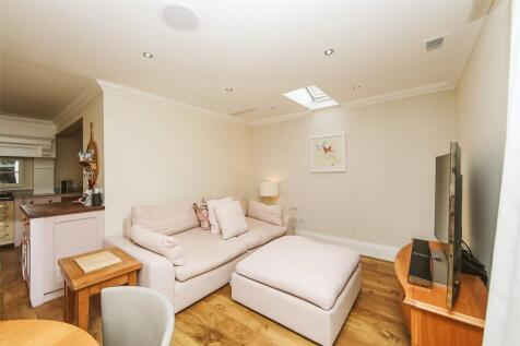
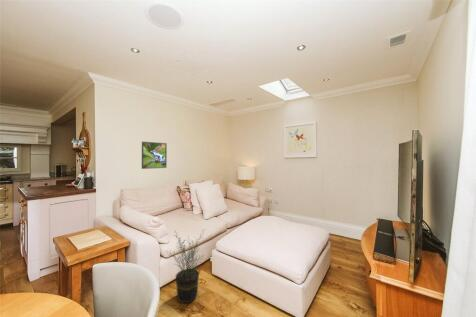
+ potted plant [164,228,207,304]
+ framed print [141,141,168,170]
